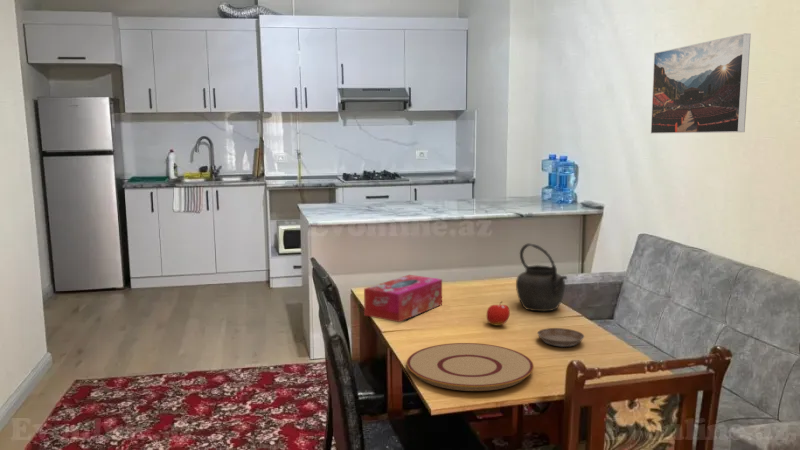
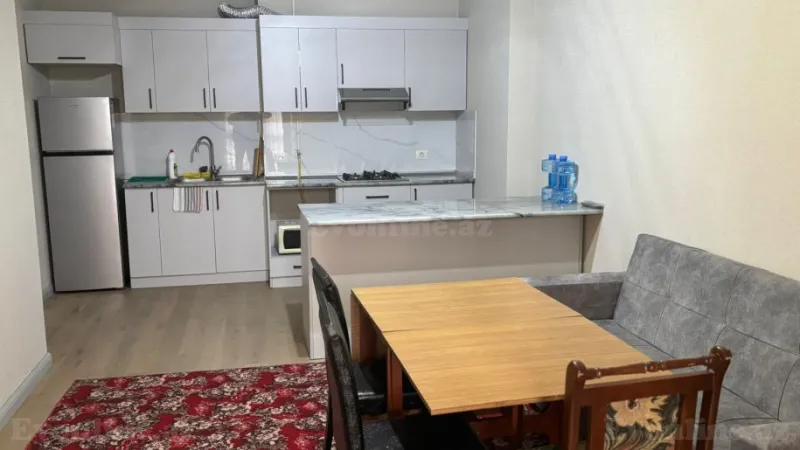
- tissue box [363,274,443,323]
- plate [406,342,535,392]
- kettle [515,242,568,313]
- saucer [537,327,585,348]
- fruit [486,301,511,326]
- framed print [650,32,752,135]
